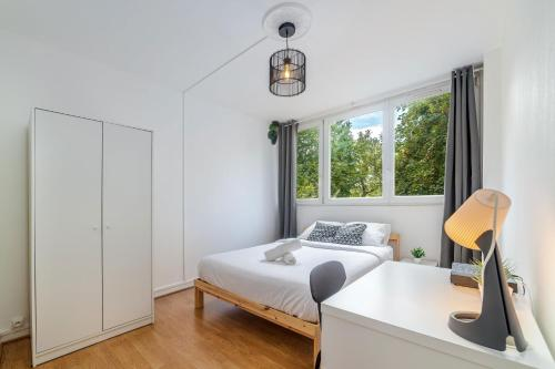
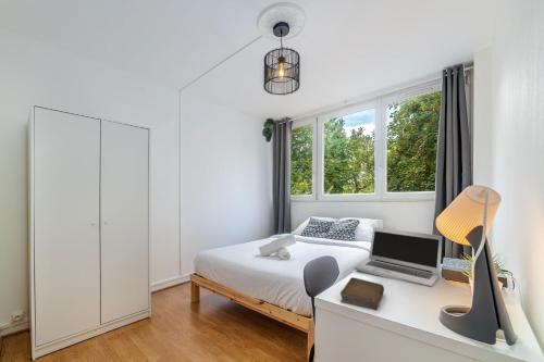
+ laptop [354,226,444,288]
+ book [339,276,385,311]
